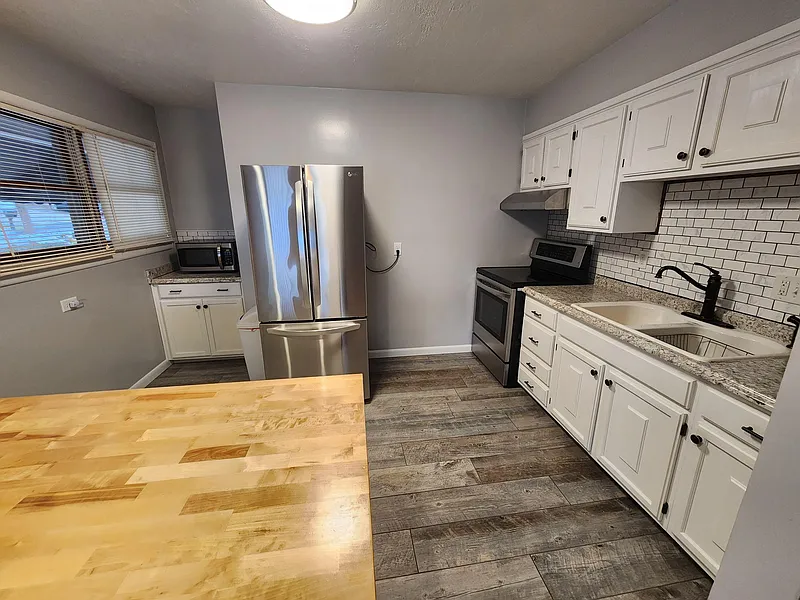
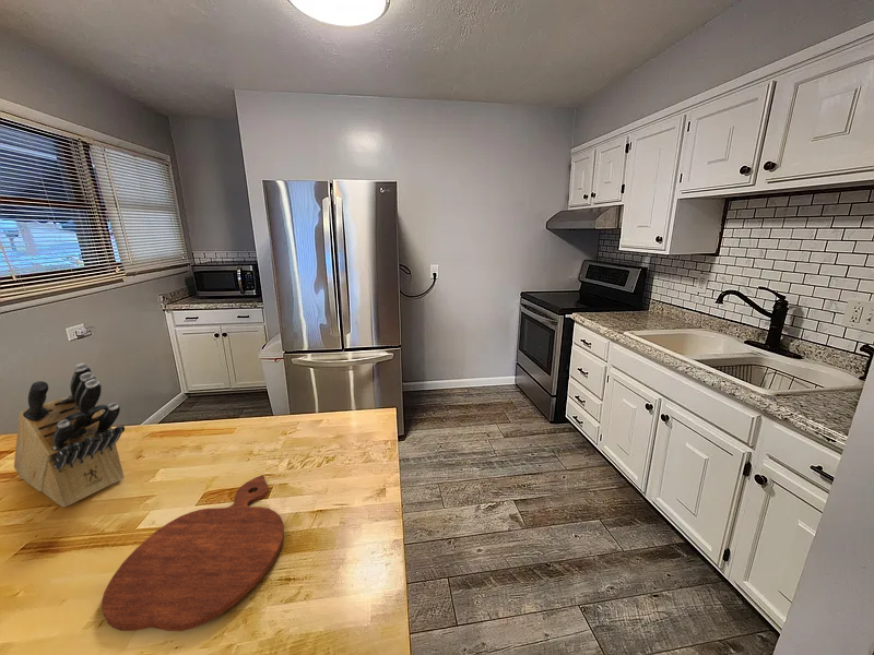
+ cutting board [101,475,285,632]
+ knife block [13,362,126,508]
